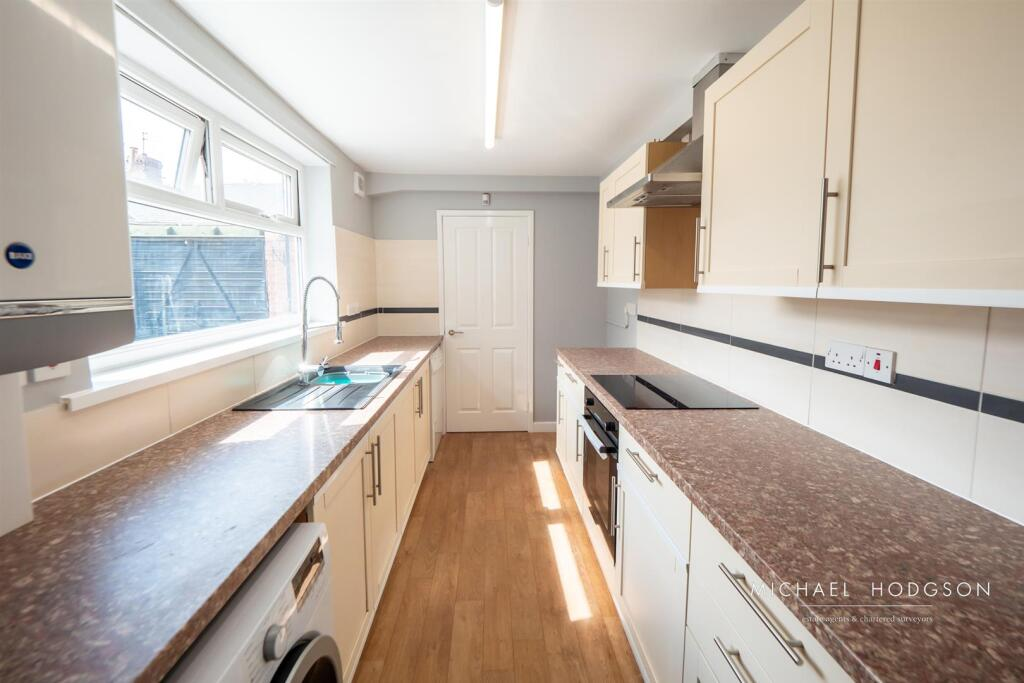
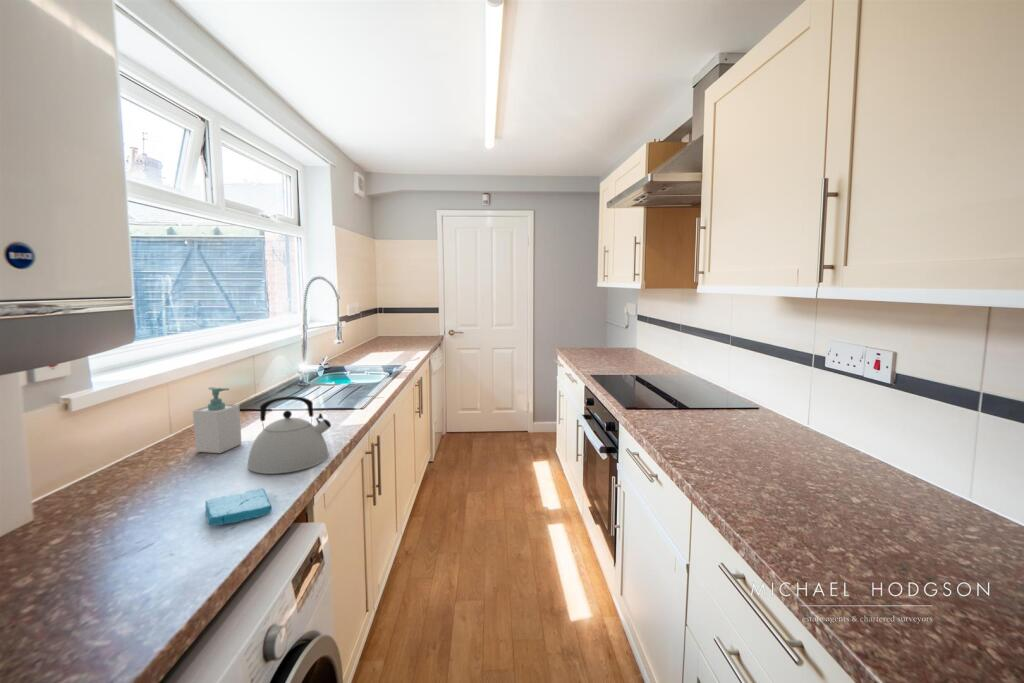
+ sponge [204,487,273,526]
+ soap bottle [192,386,243,454]
+ kettle [247,395,332,475]
